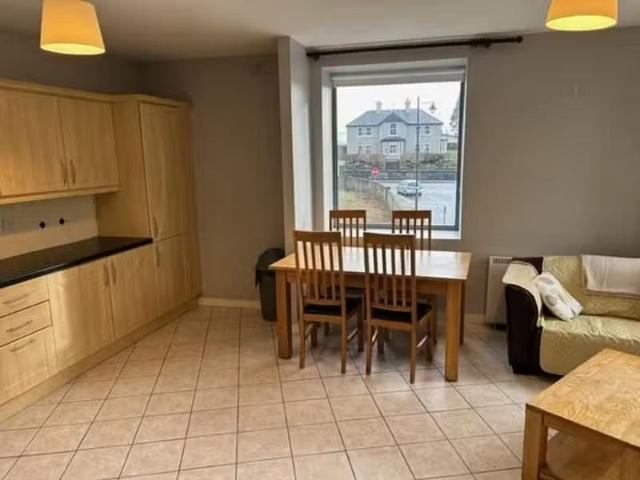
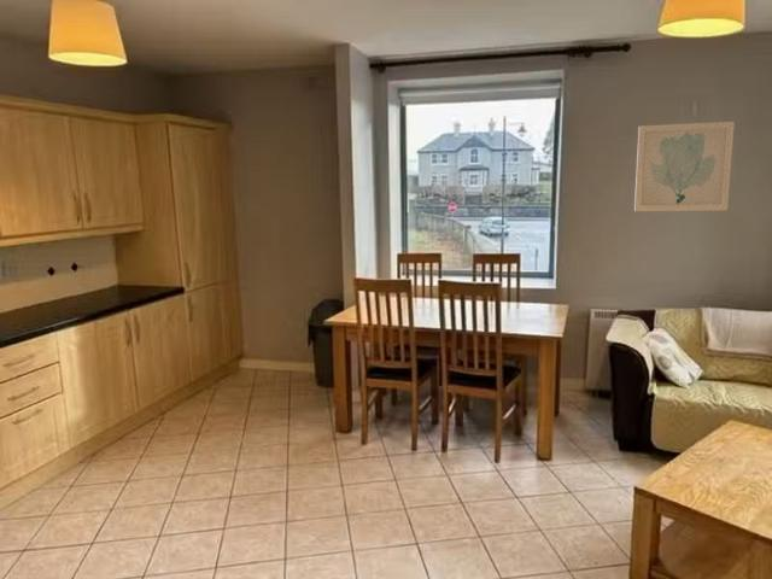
+ wall art [633,121,736,212]
